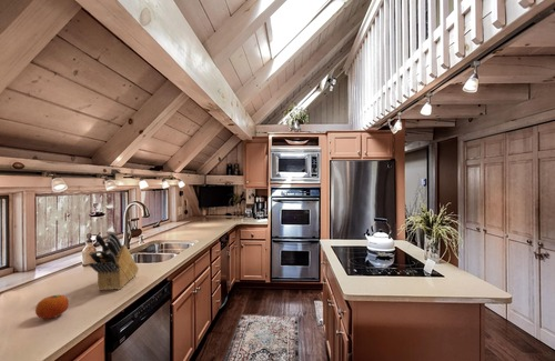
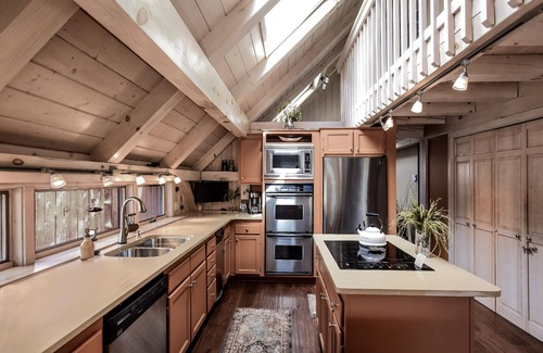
- knife block [88,231,140,291]
- fruit [34,294,70,320]
